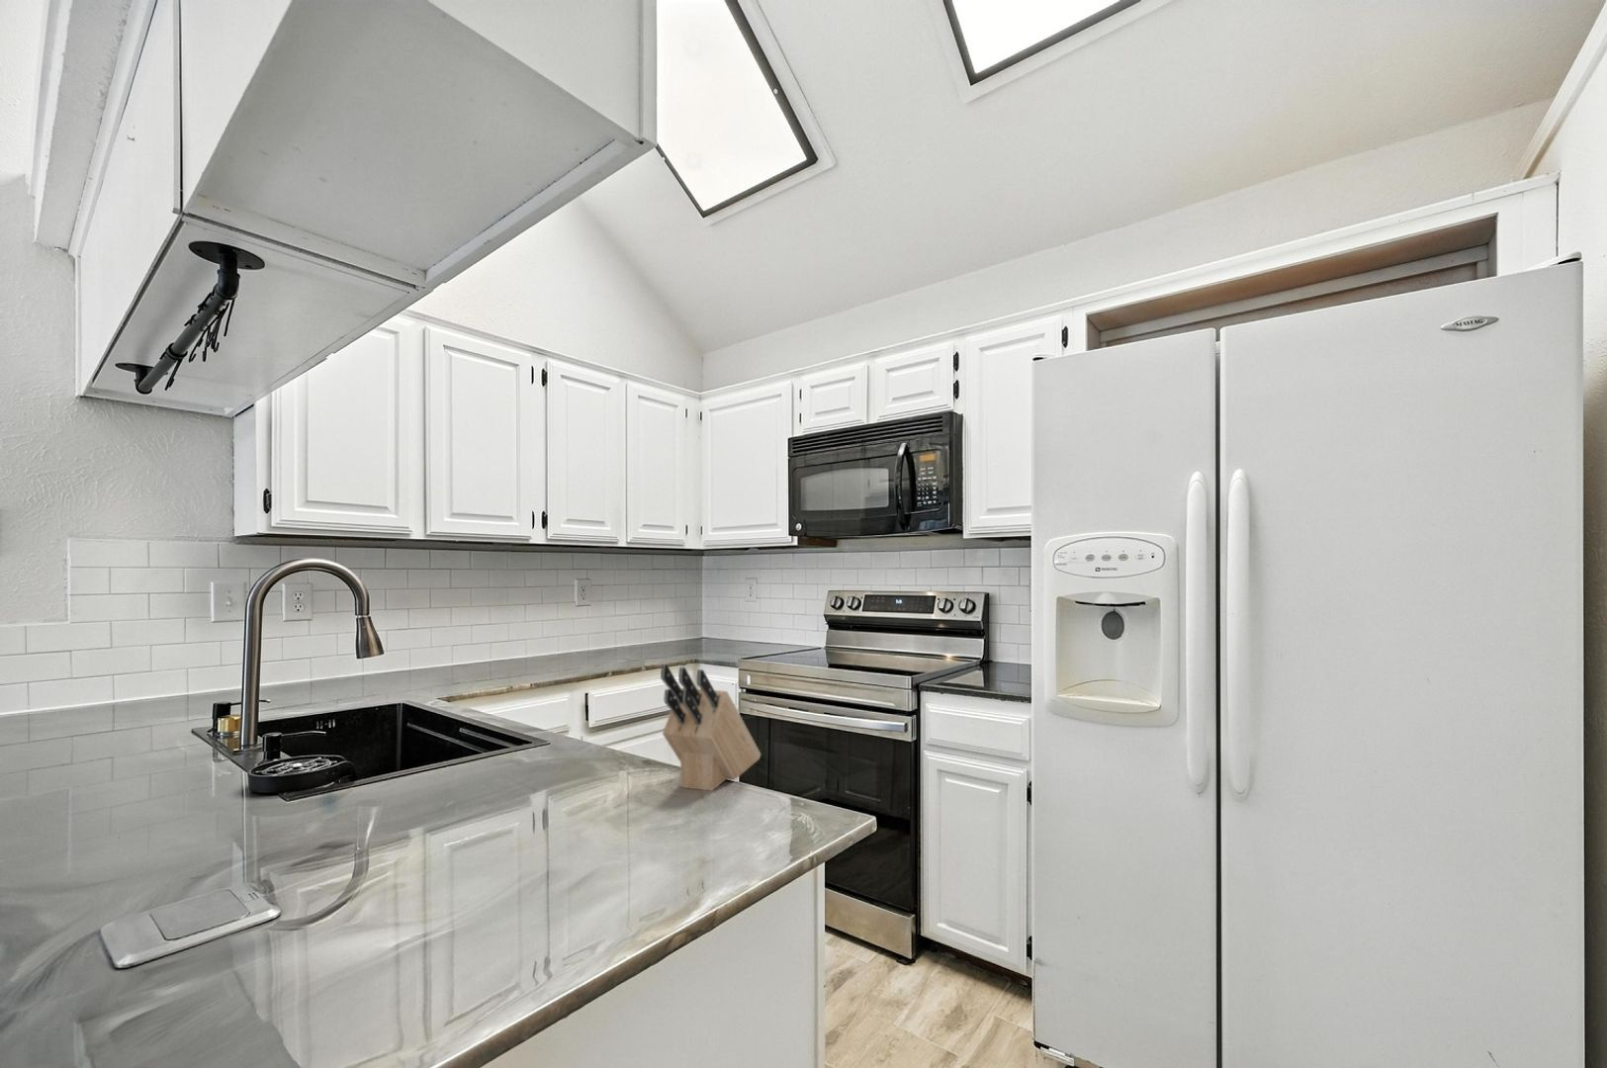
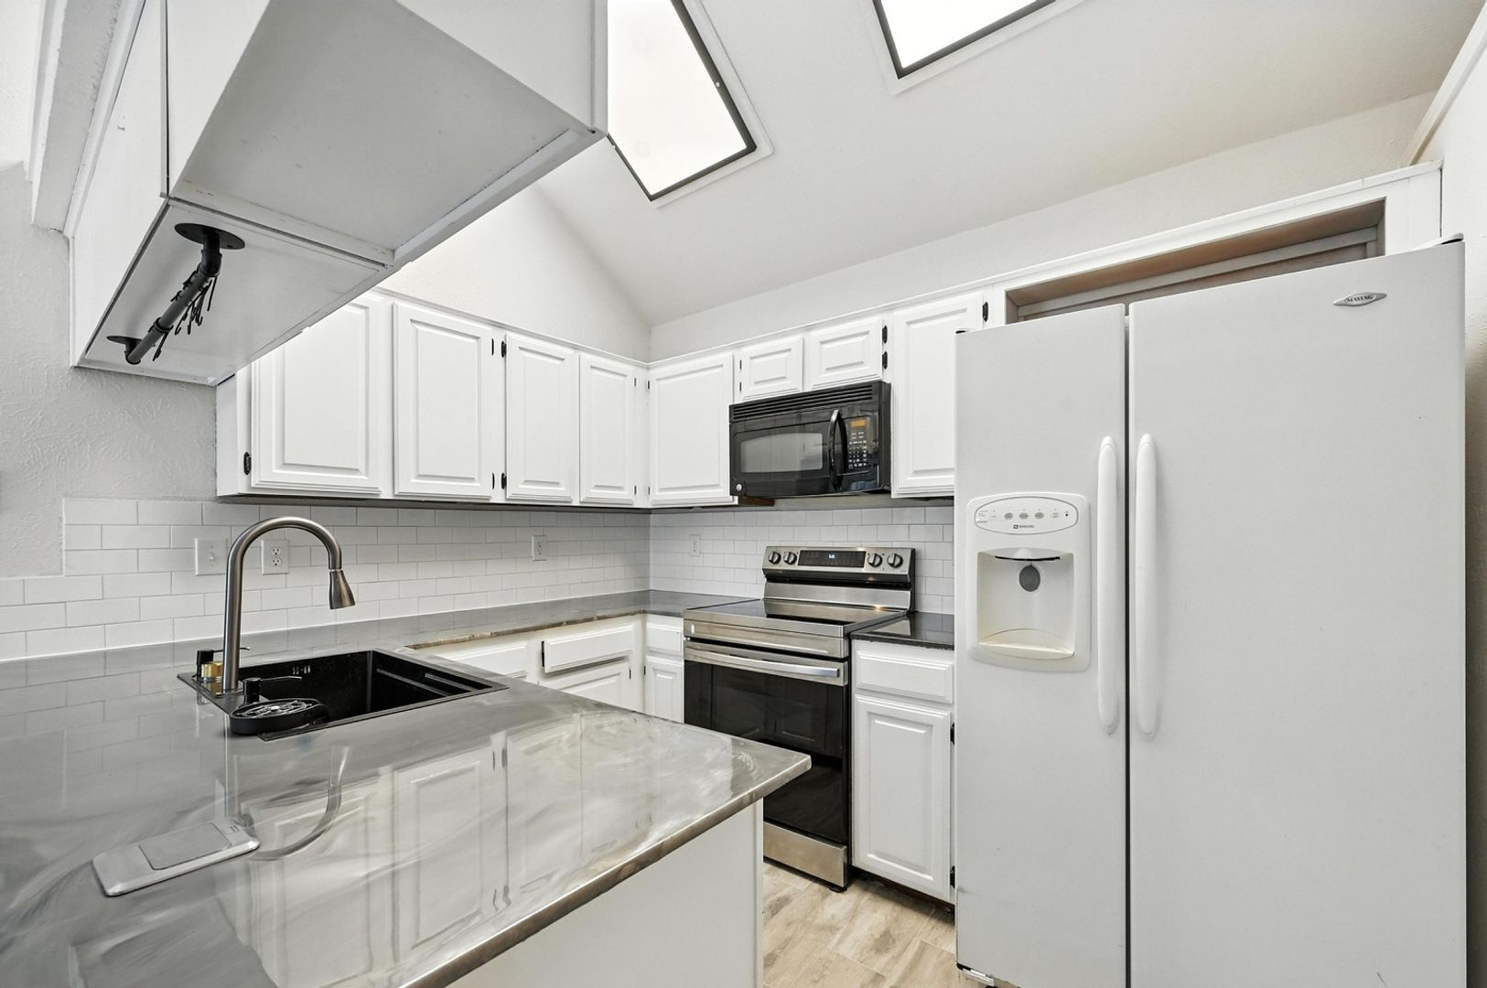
- knife block [659,664,762,793]
